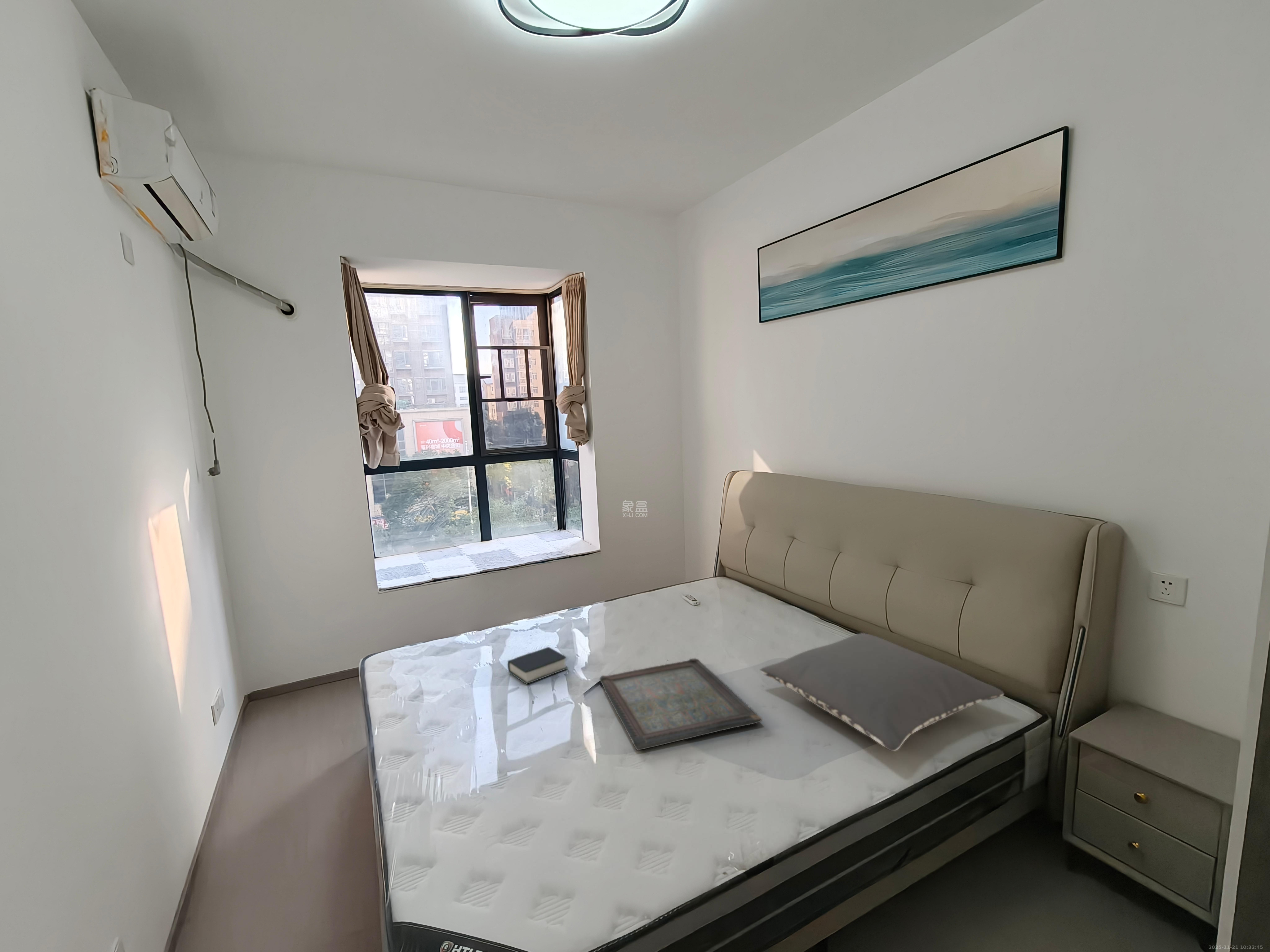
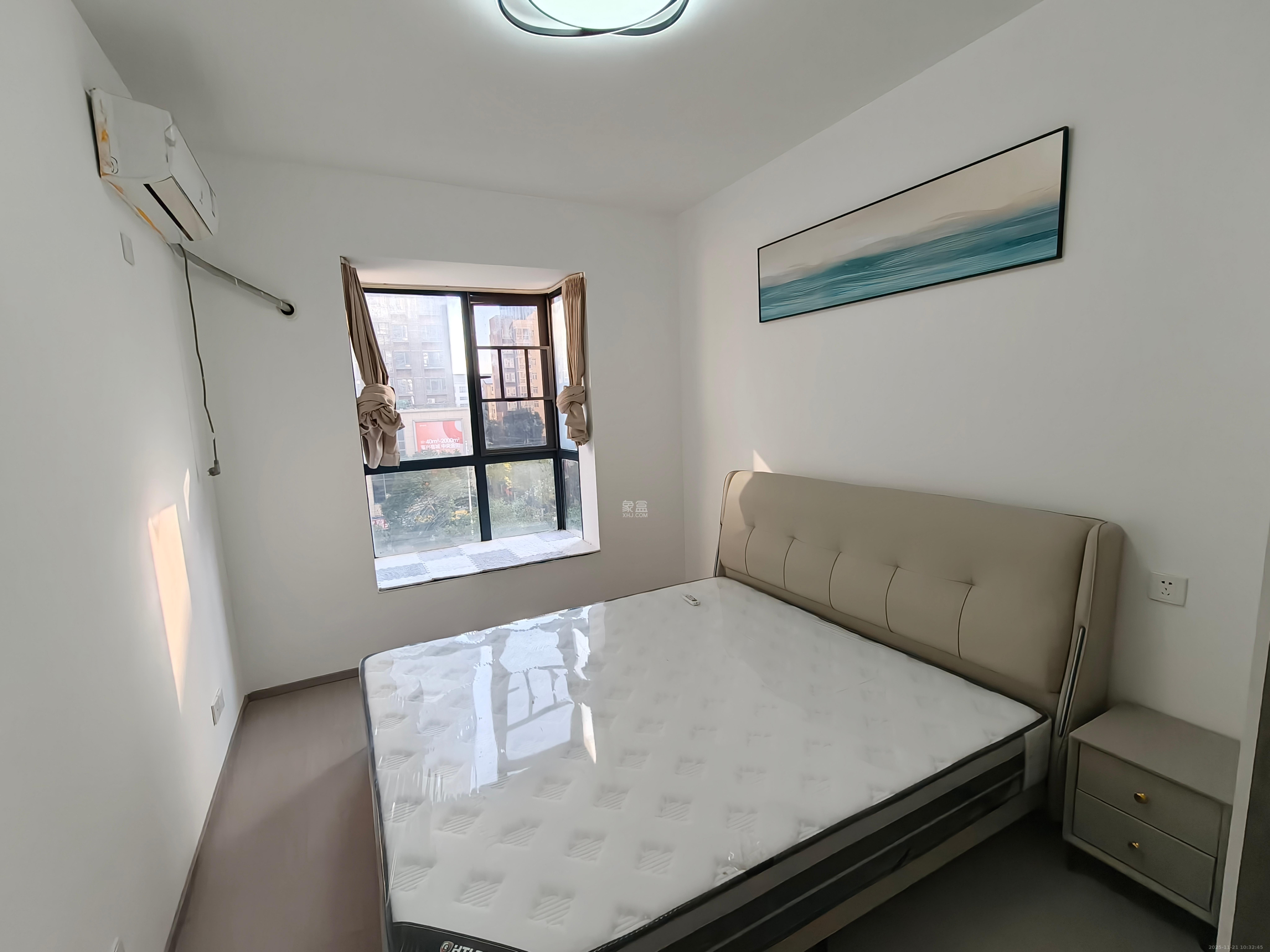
- pillow [760,633,1004,751]
- serving tray [599,658,762,751]
- book [507,646,568,684]
